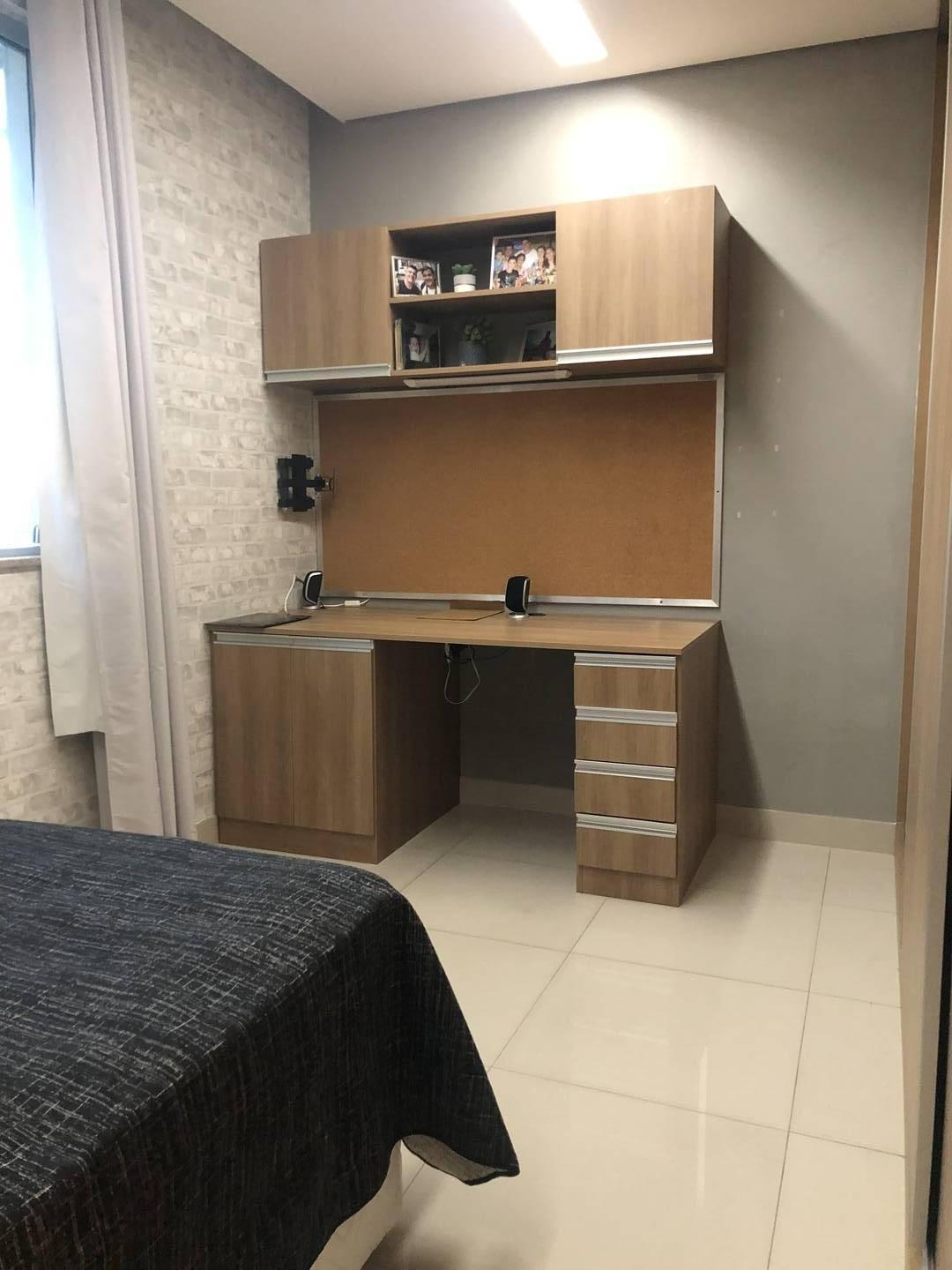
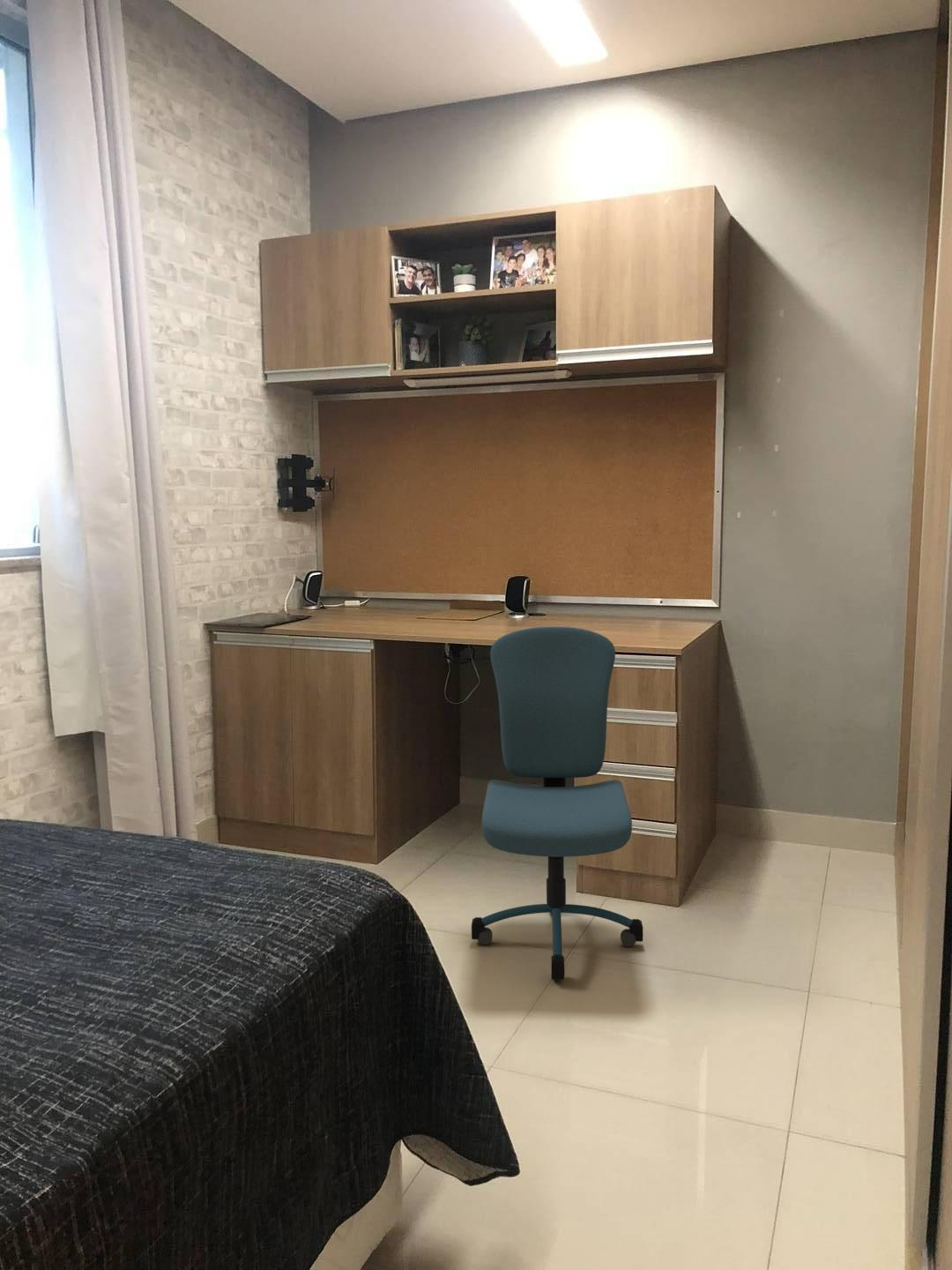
+ office chair [471,626,643,981]
